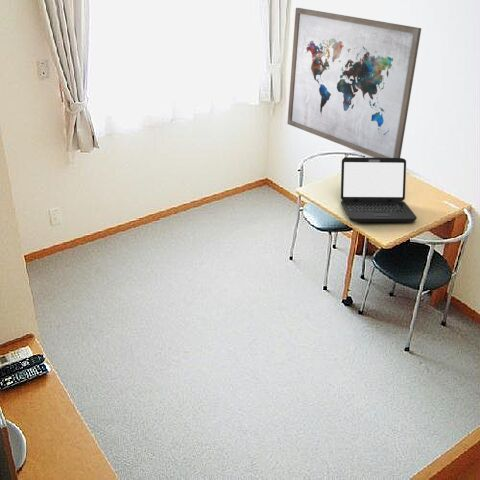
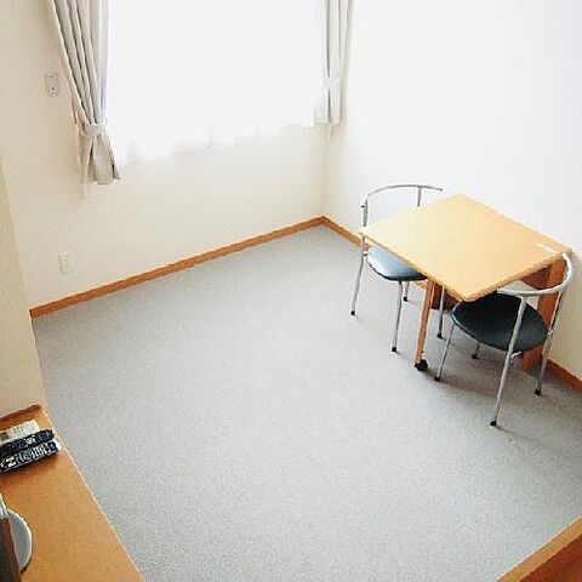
- laptop [340,156,418,223]
- wall art [286,7,422,158]
